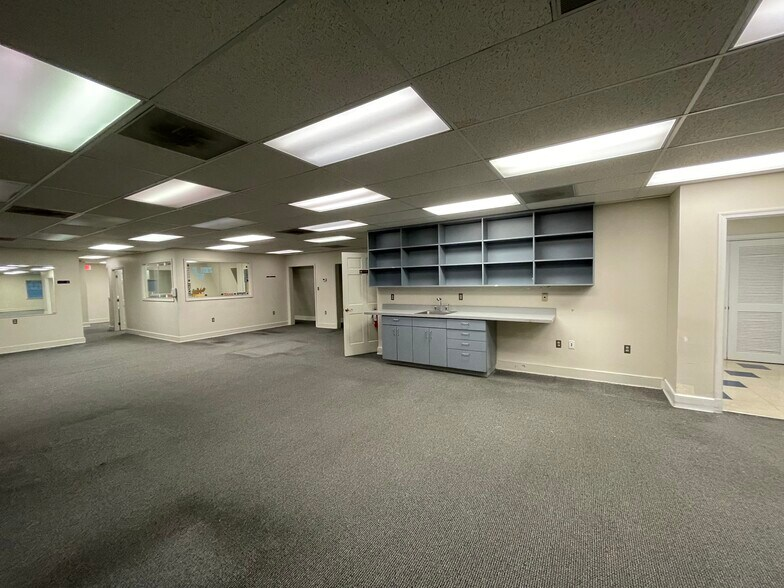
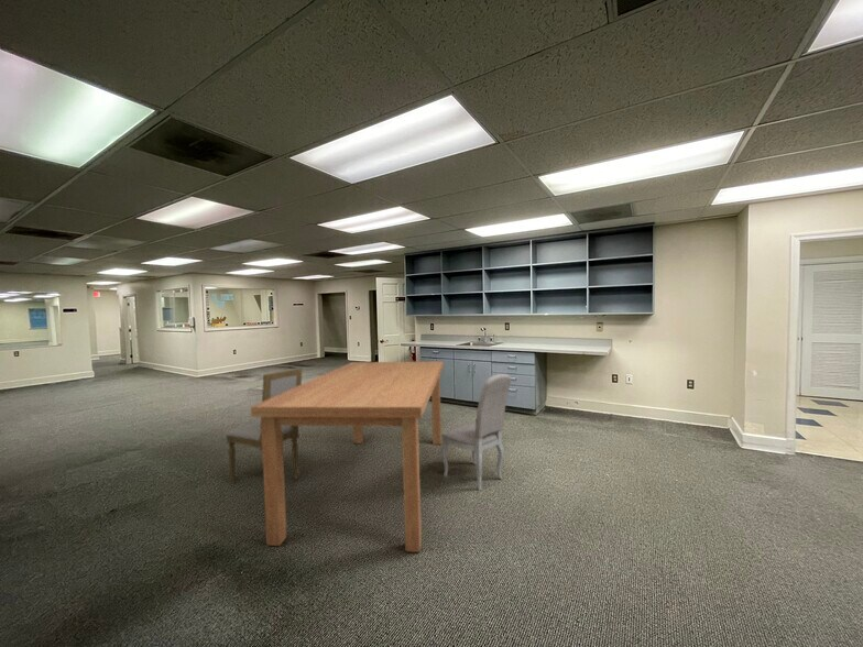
+ dining chair [439,373,513,491]
+ dining table [250,360,445,553]
+ dining chair [226,368,304,484]
